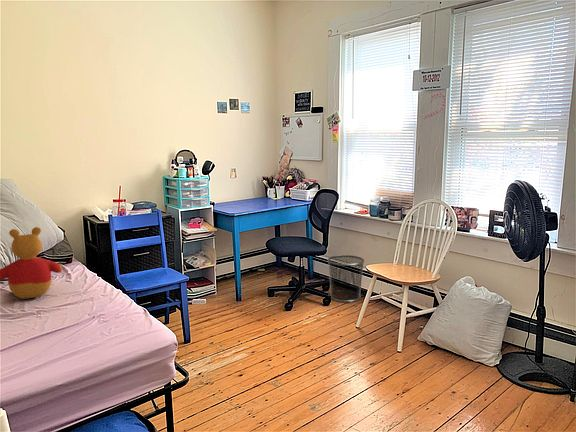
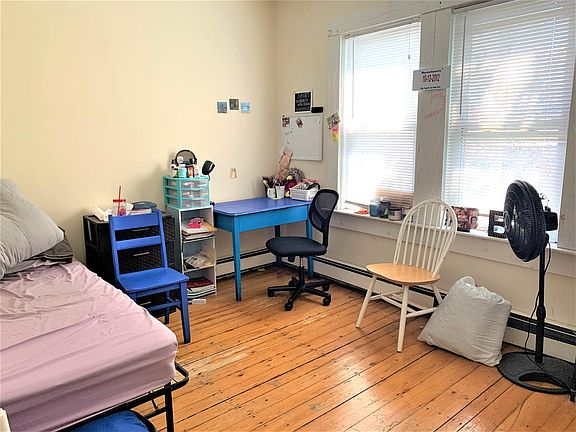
- stuffed bear [0,226,63,300]
- waste bin [327,254,365,303]
